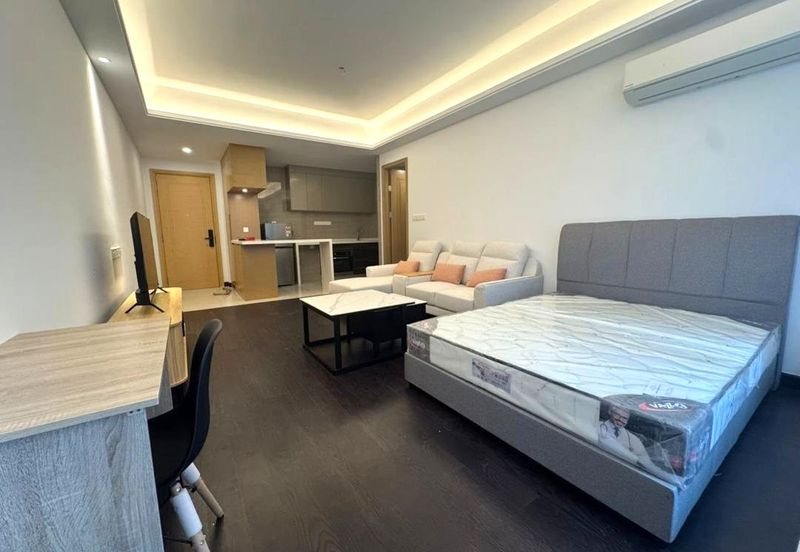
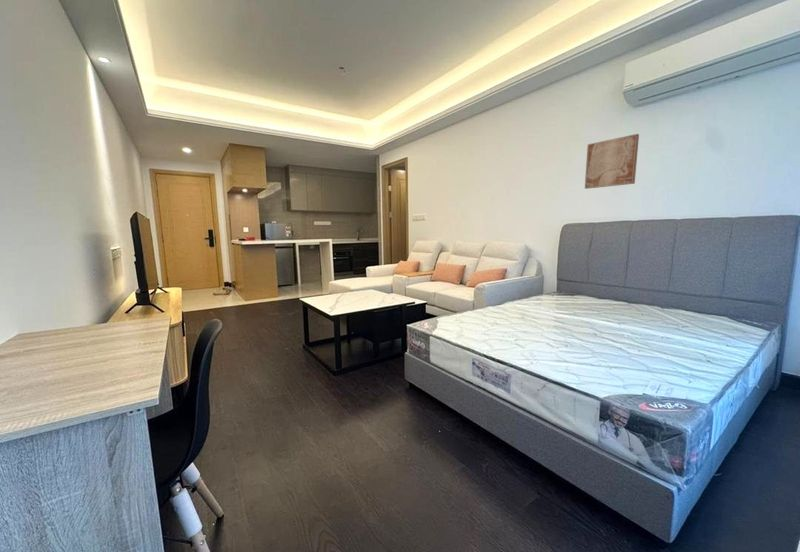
+ wall art [584,133,640,190]
